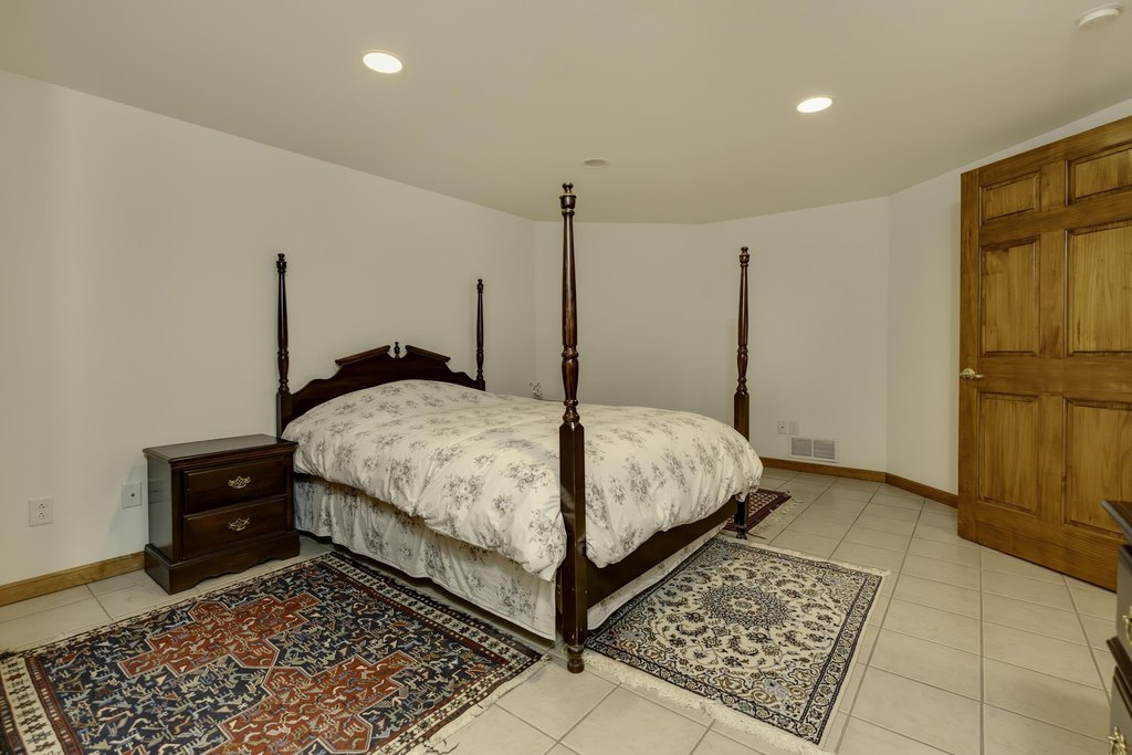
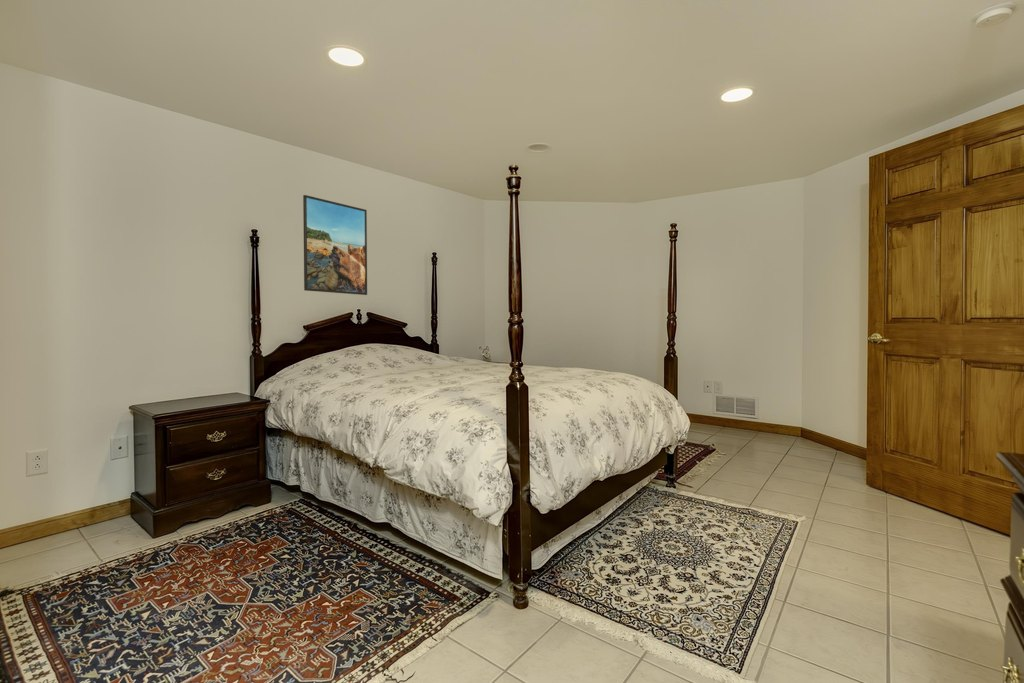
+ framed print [302,194,368,296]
